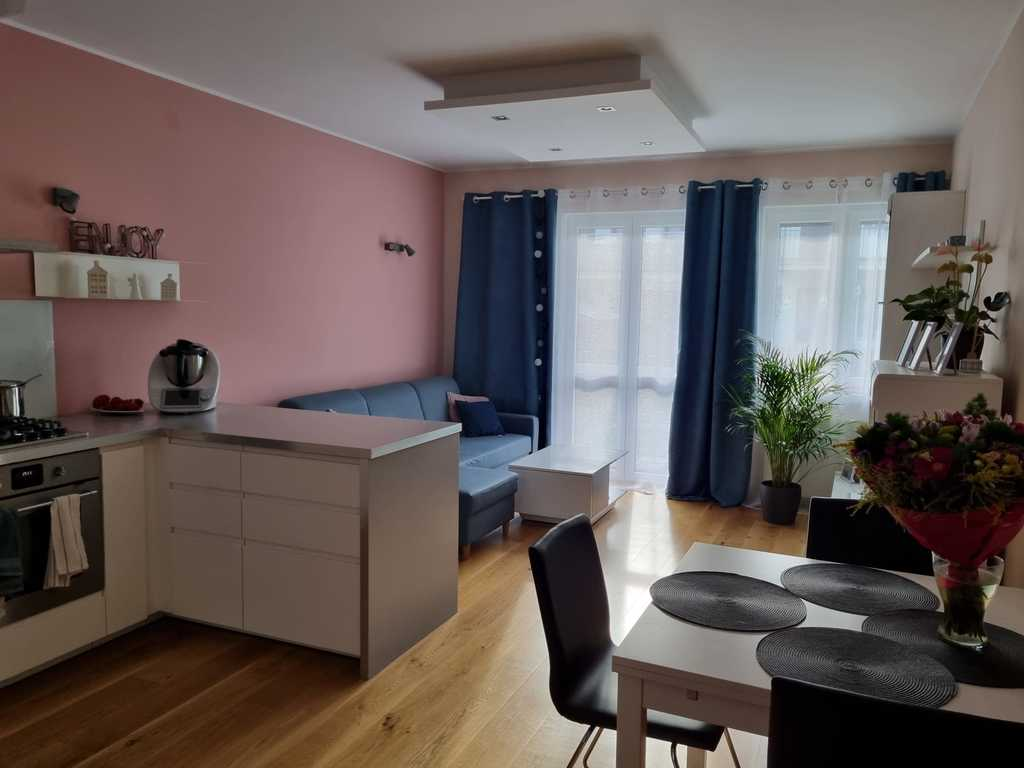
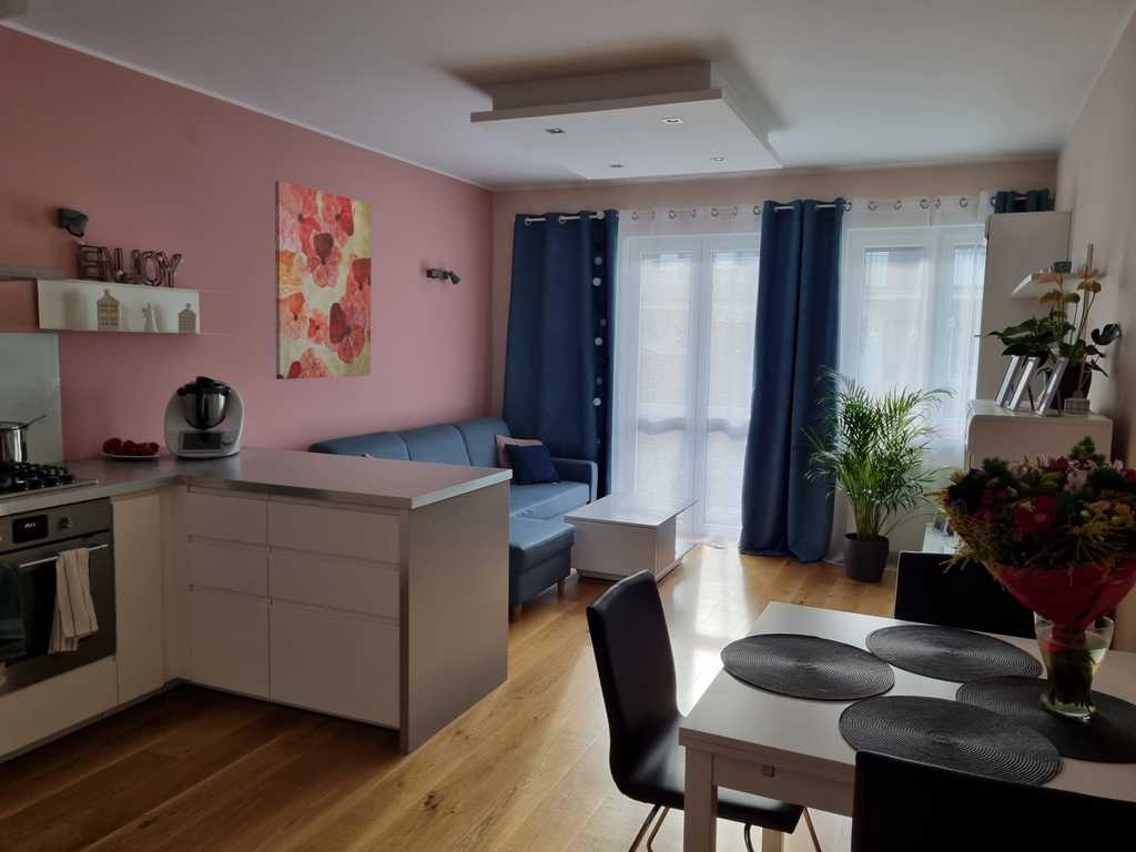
+ wall art [274,180,373,381]
